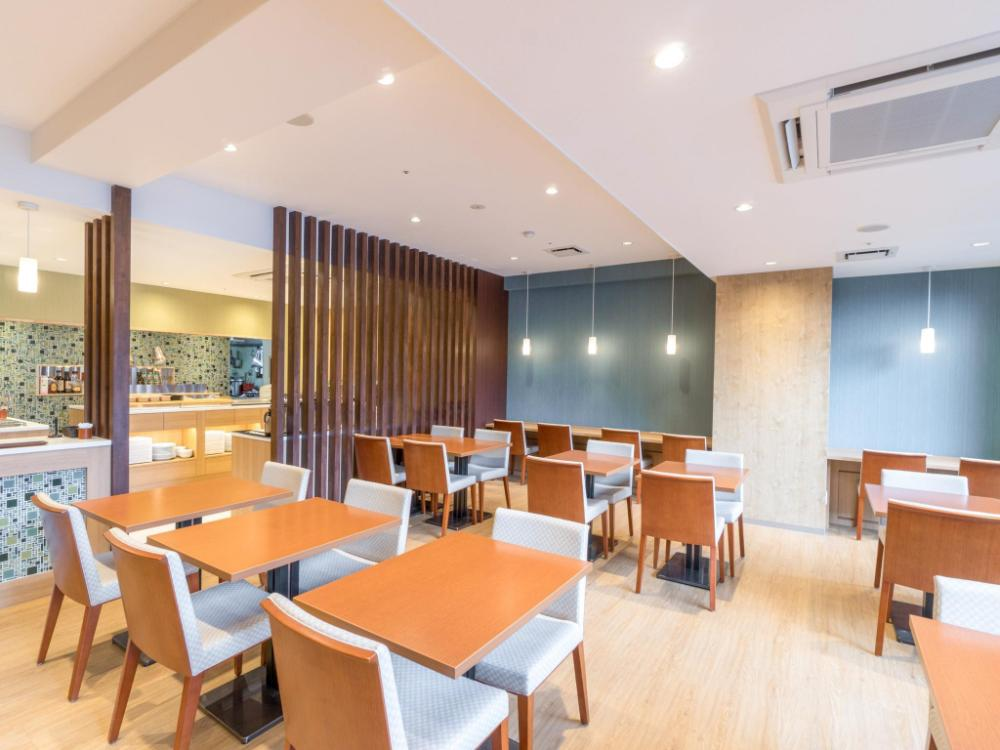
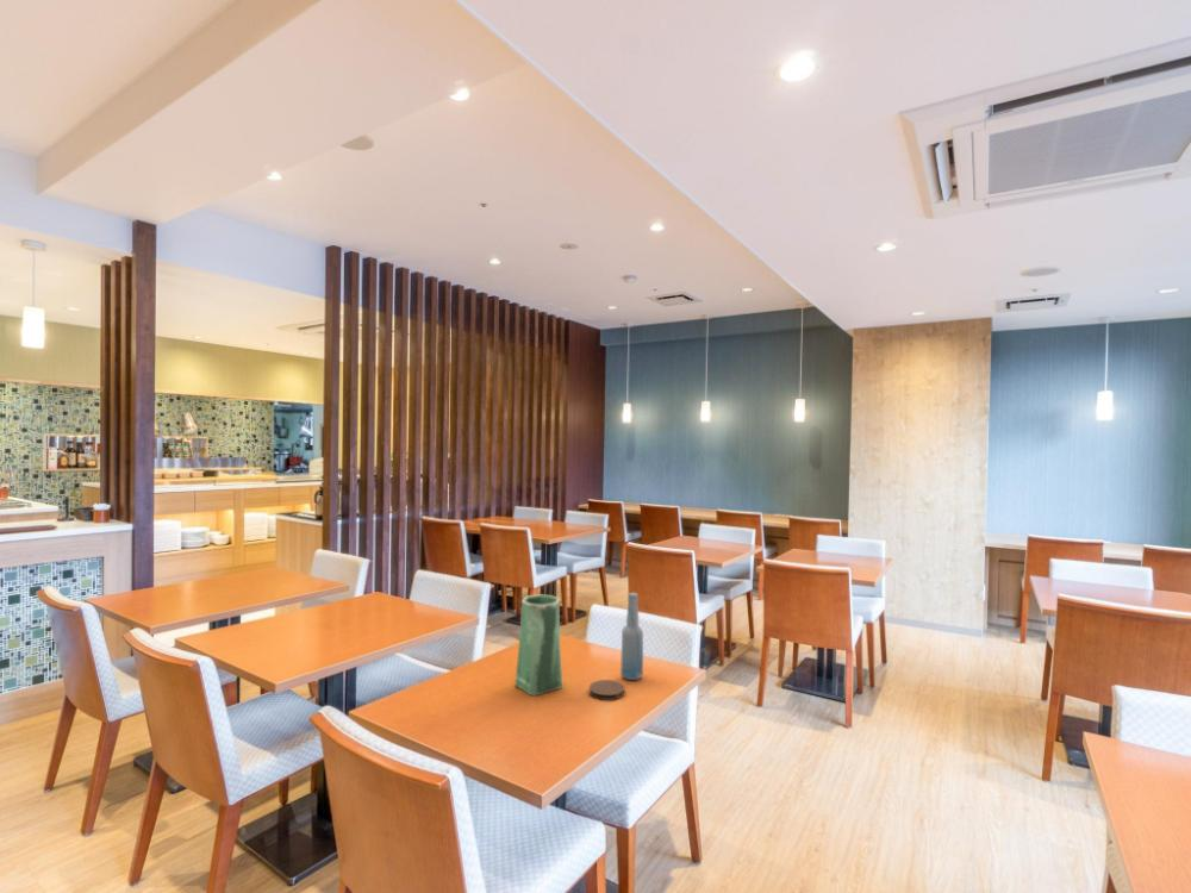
+ vase [513,593,563,697]
+ coaster [588,679,625,701]
+ bottle [619,592,644,681]
